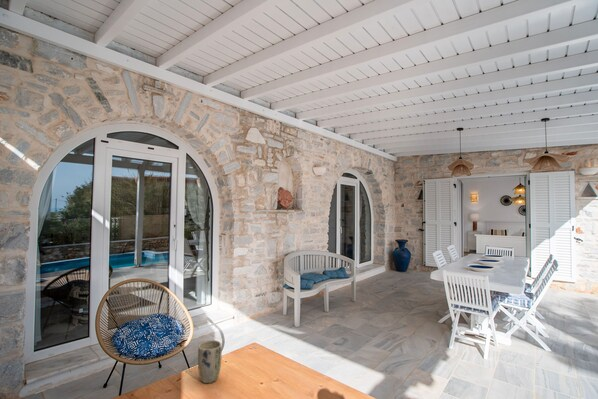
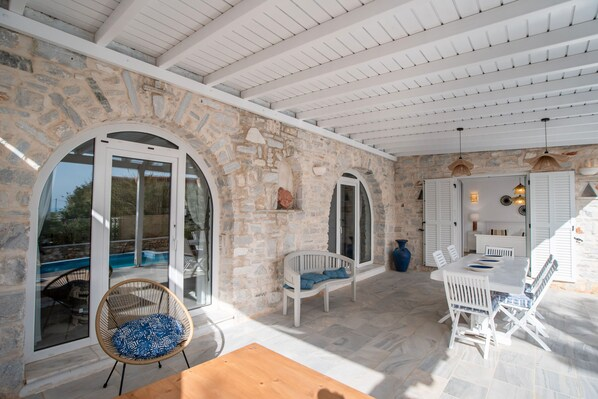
- plant pot [197,339,223,384]
